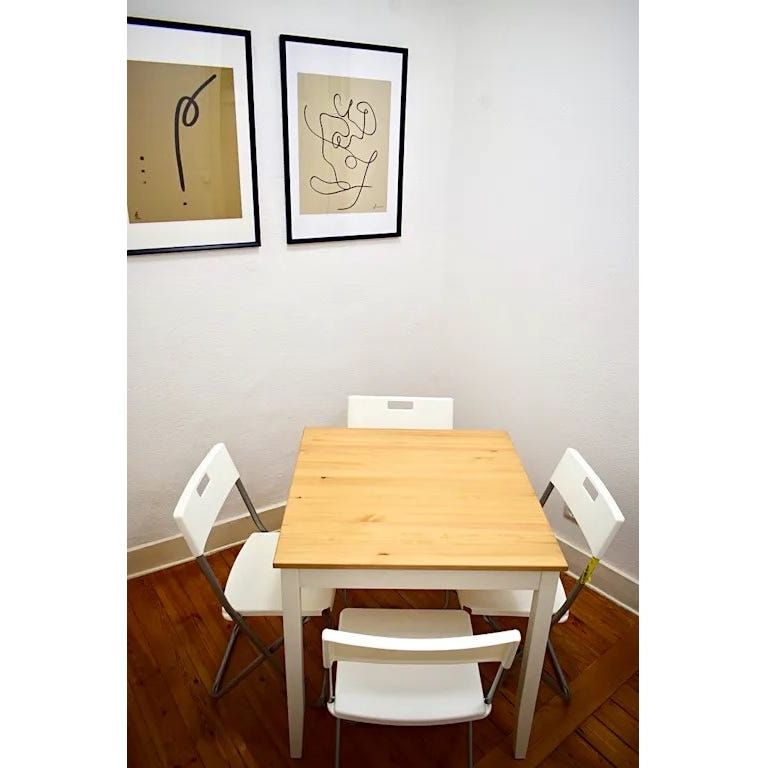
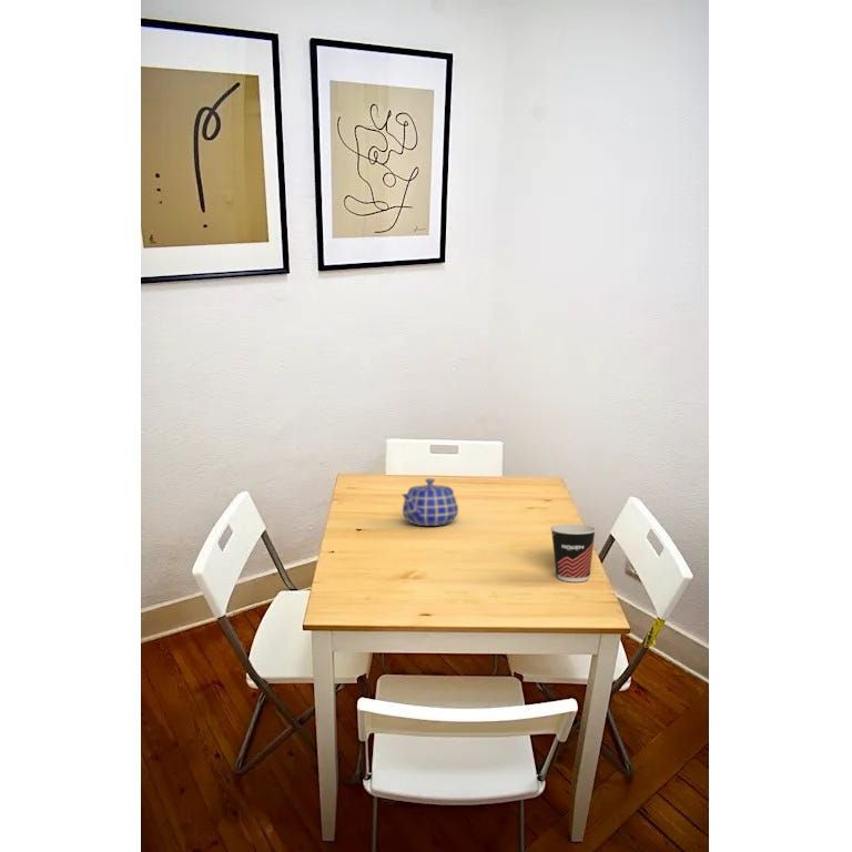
+ teapot [400,478,459,527]
+ cup [549,524,597,582]
